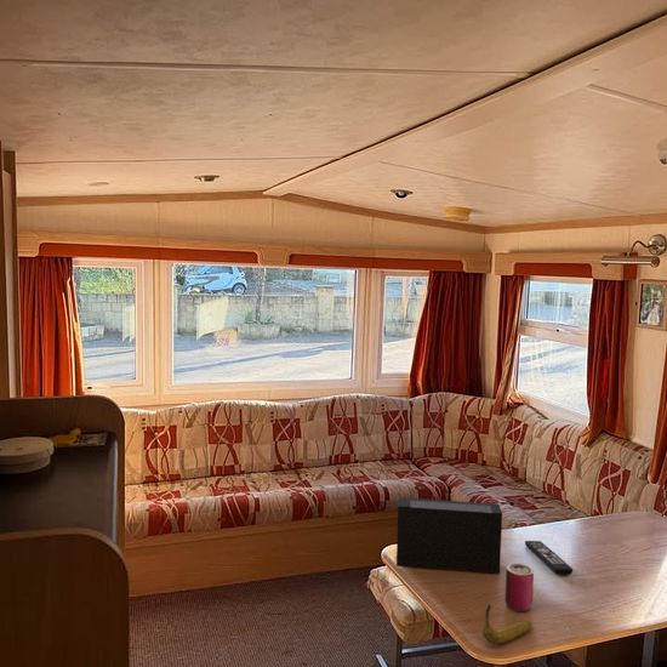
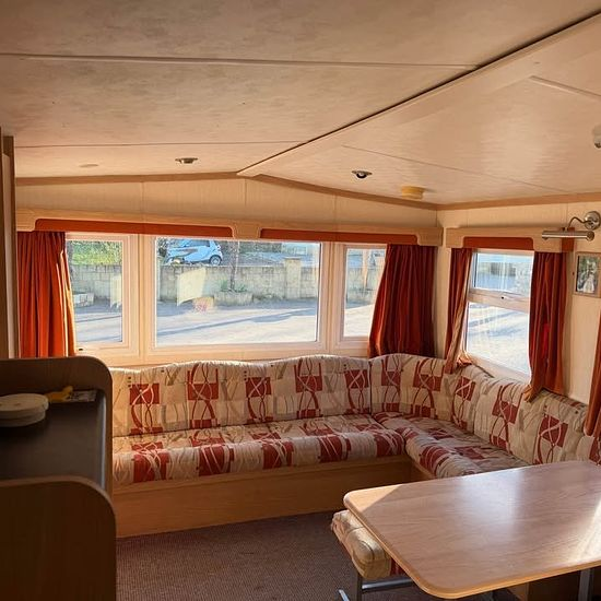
- banana [481,603,532,645]
- speaker [395,496,503,575]
- remote control [524,540,574,576]
- can [504,563,535,612]
